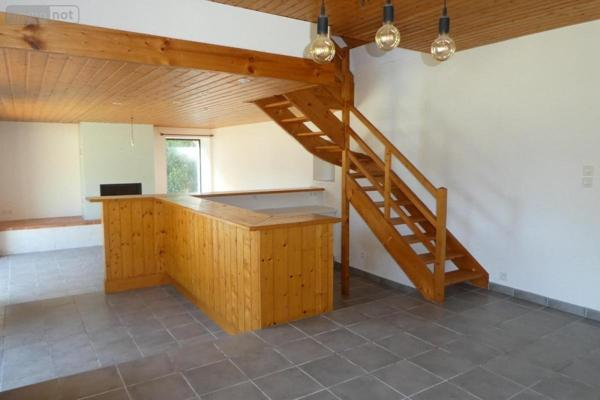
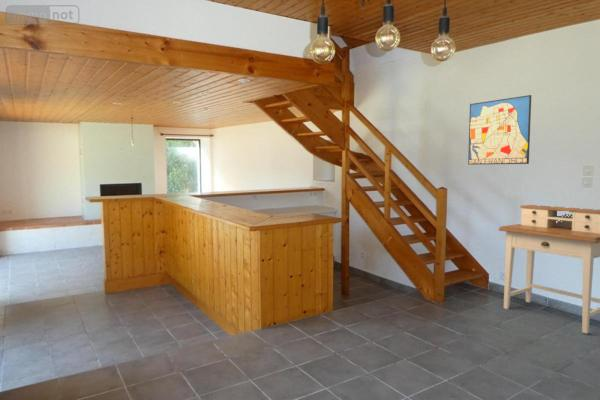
+ desk [498,204,600,335]
+ wall art [467,94,532,166]
